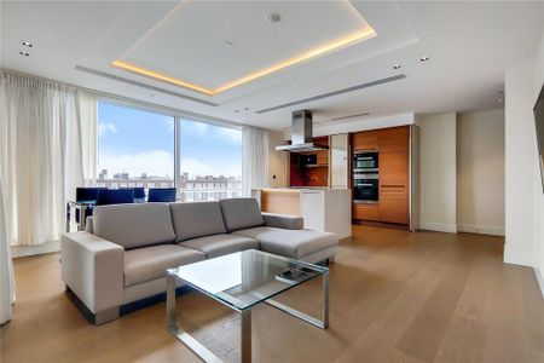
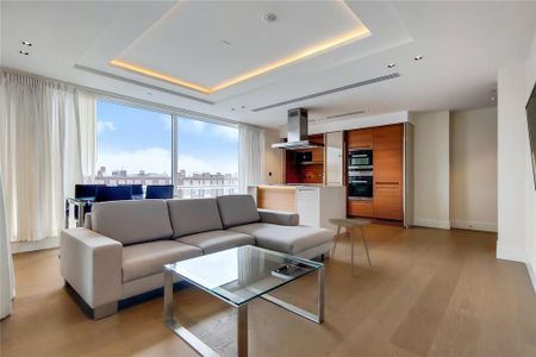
+ side table [328,218,373,277]
